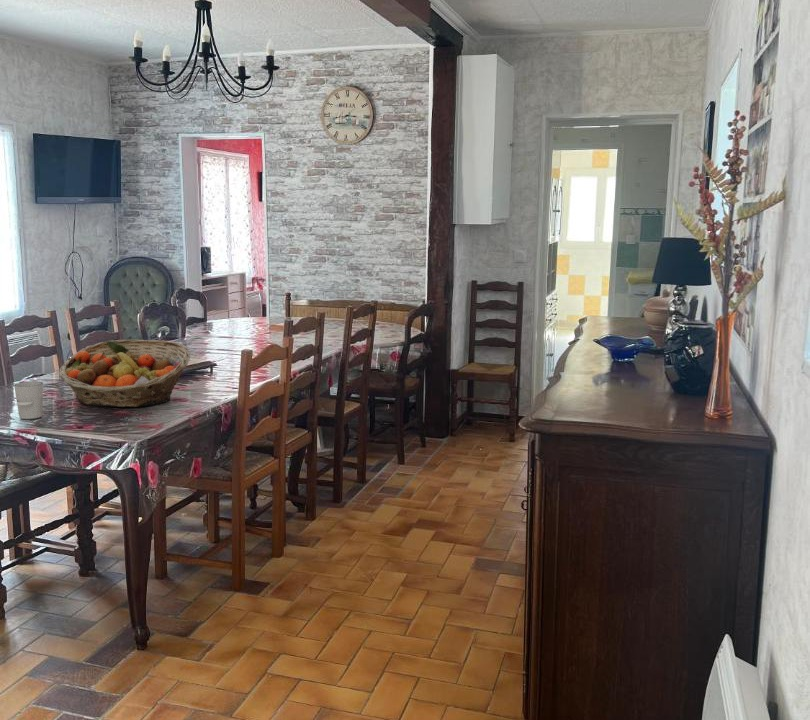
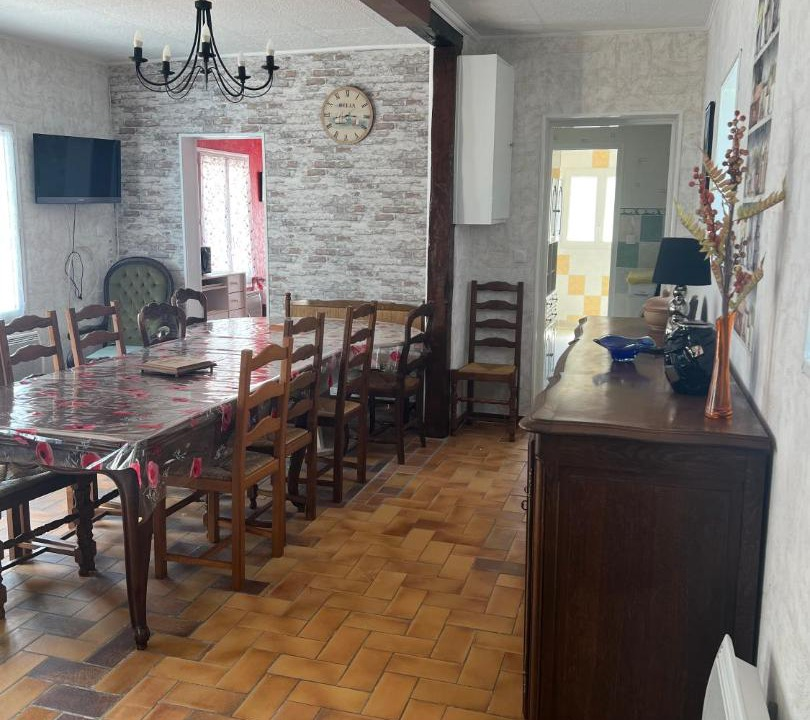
- fruit basket [58,339,191,408]
- cup [13,381,44,421]
